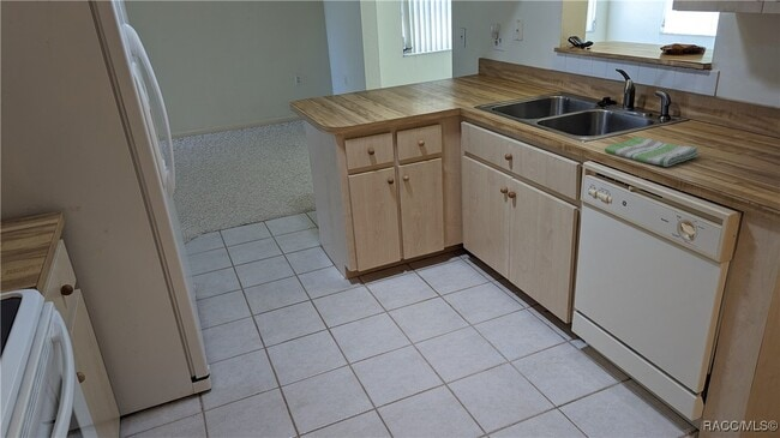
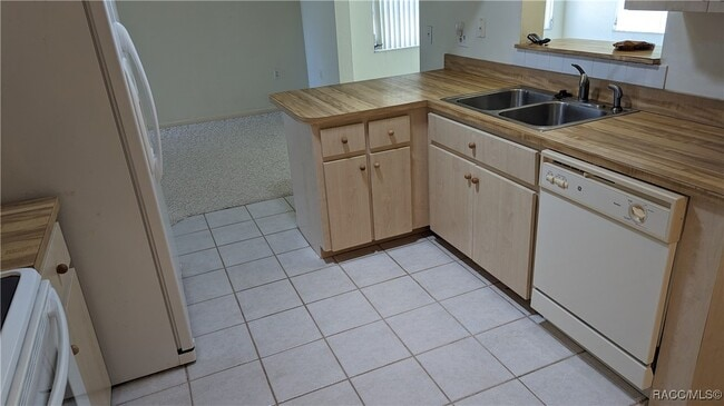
- dish towel [604,136,700,168]
